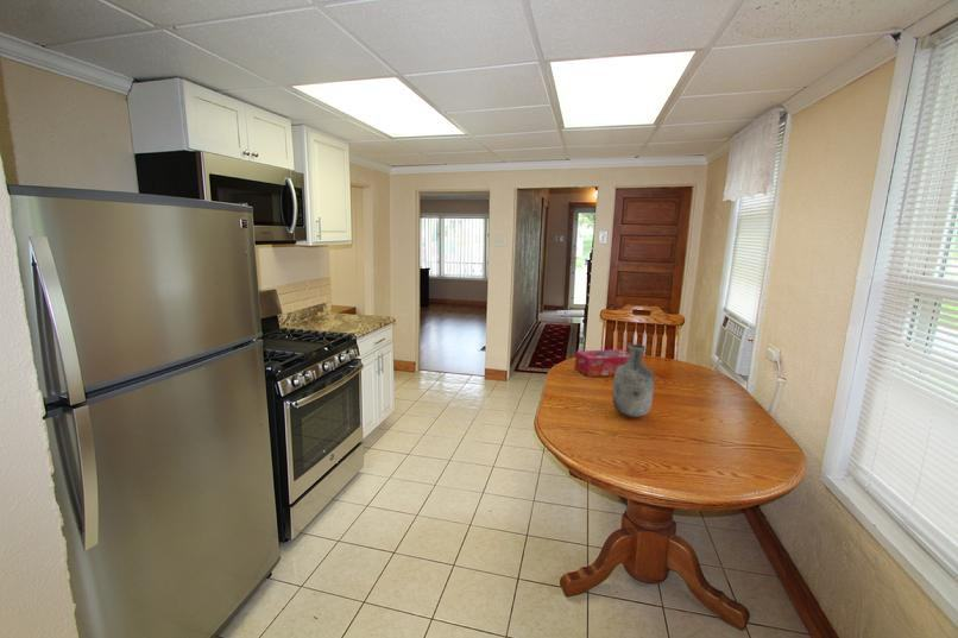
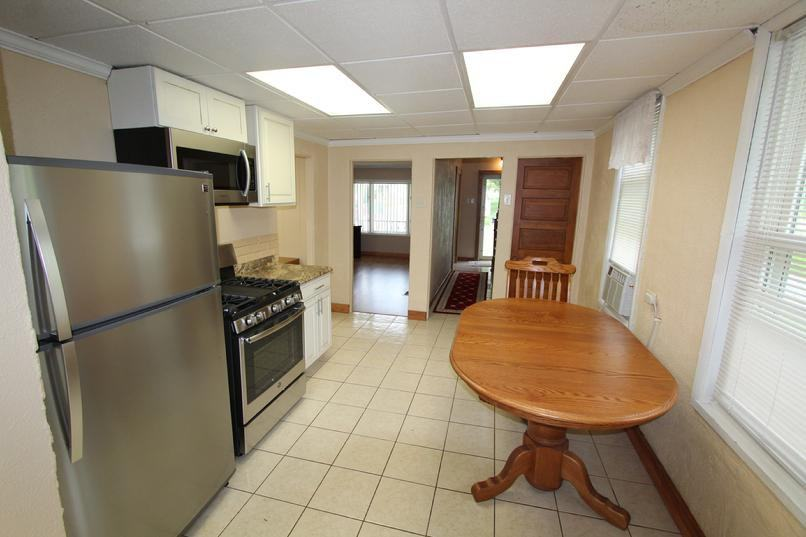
- tissue box [573,348,630,378]
- vase [612,343,655,418]
